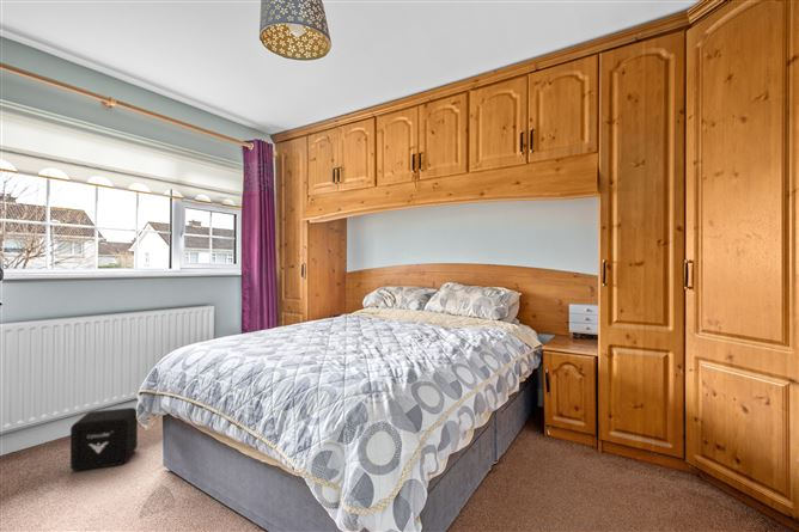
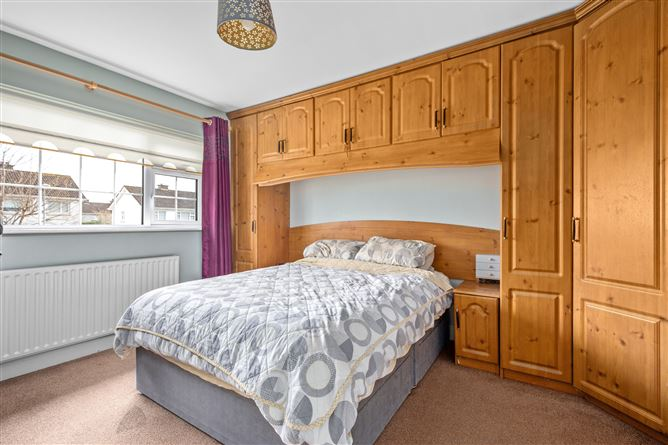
- air purifier [69,406,139,472]
